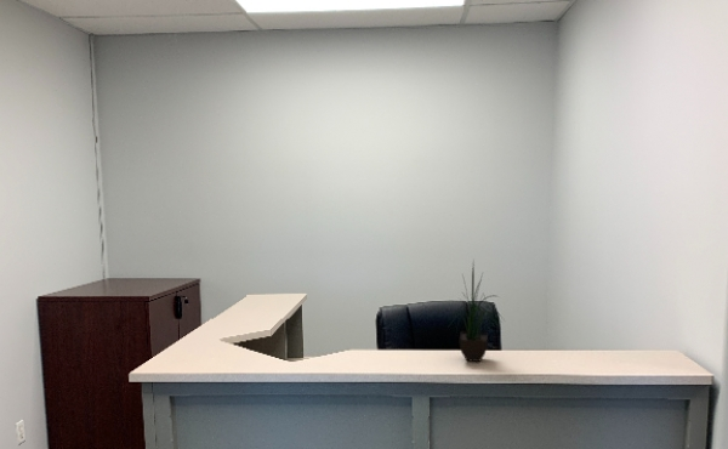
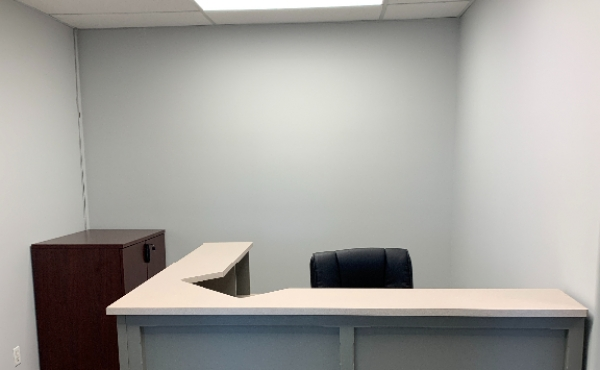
- potted plant [448,260,505,363]
